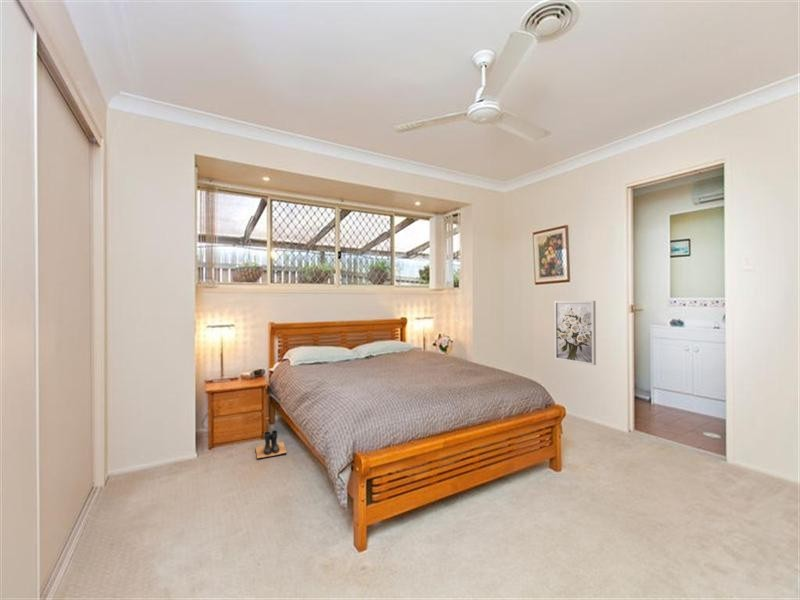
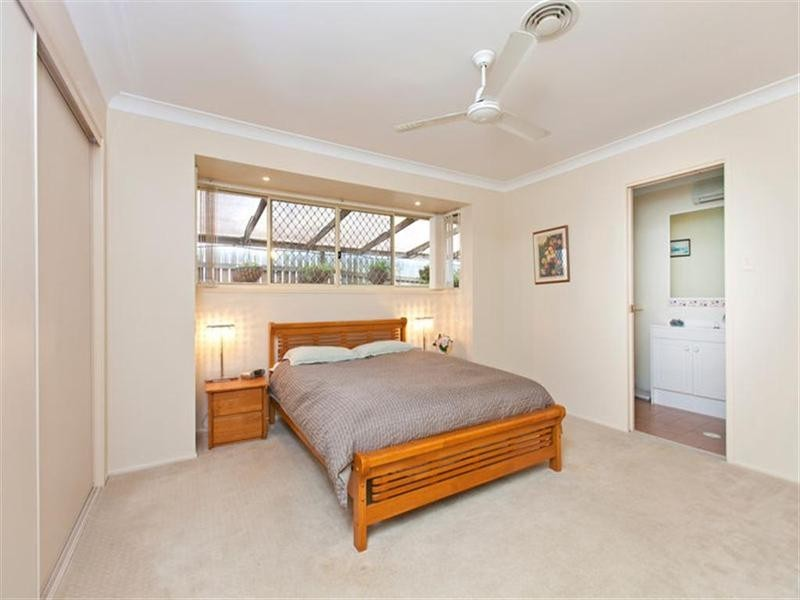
- boots [254,429,288,460]
- wall art [553,300,597,366]
